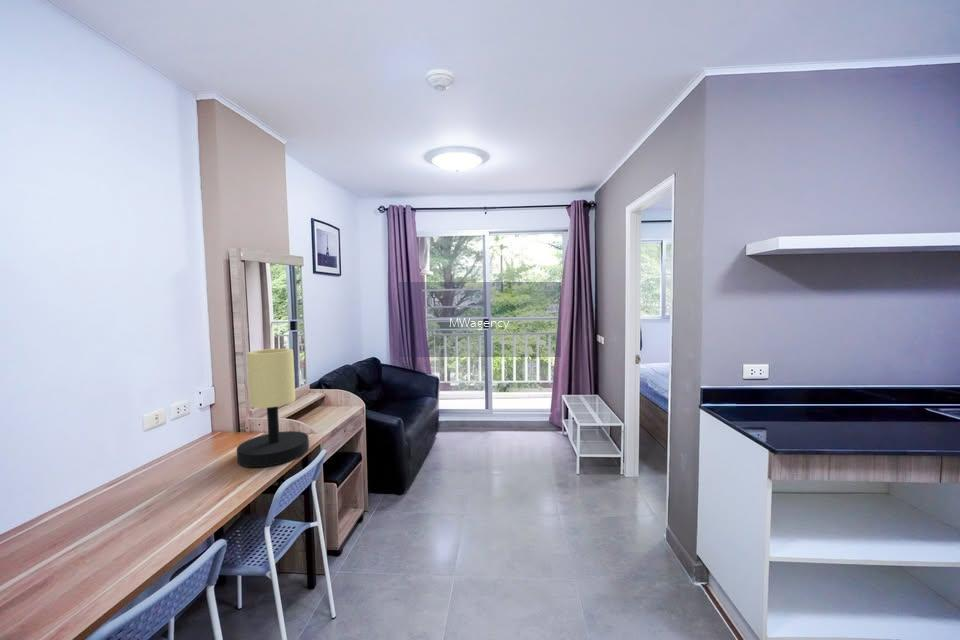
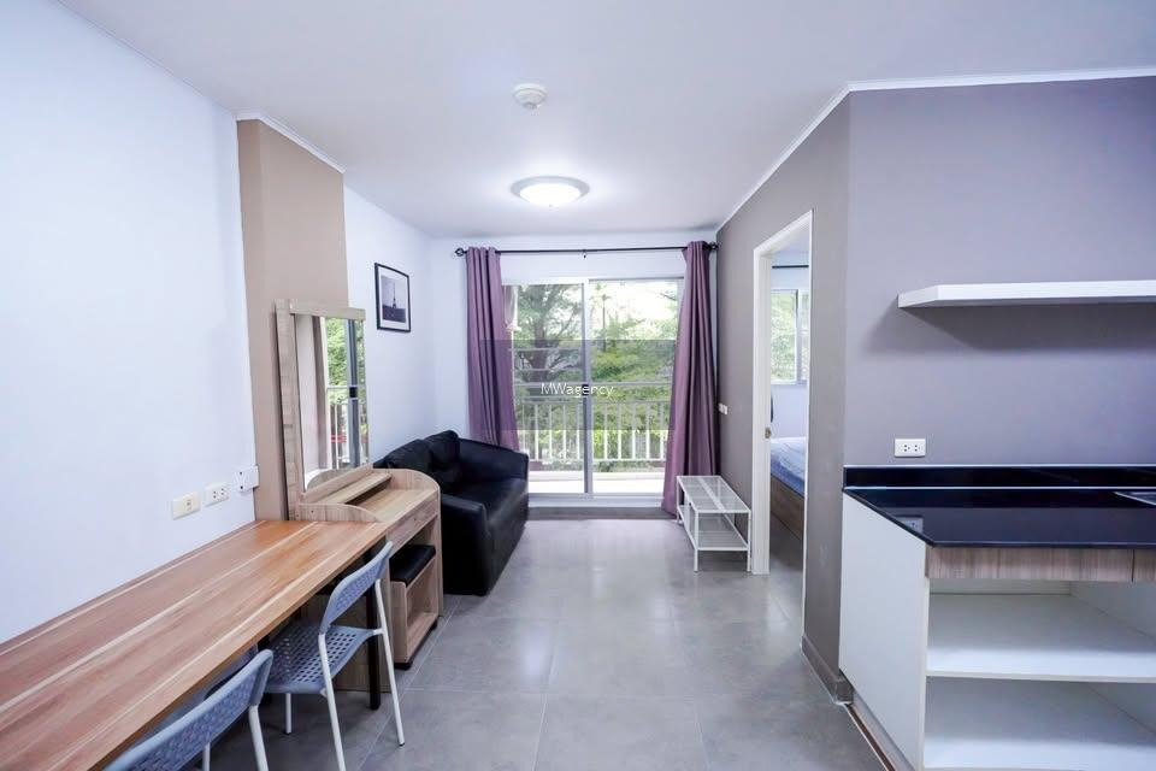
- table lamp [236,348,310,468]
